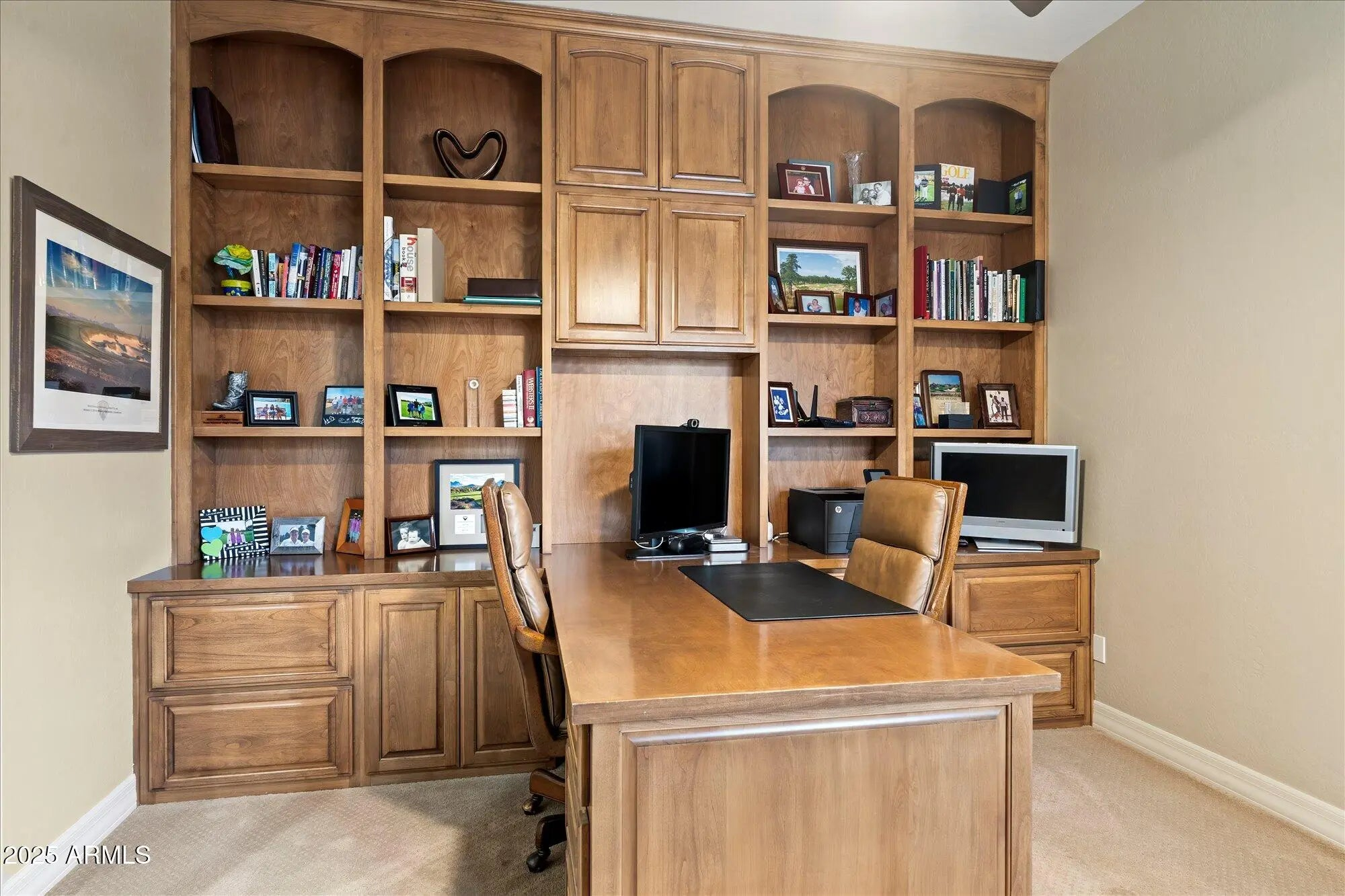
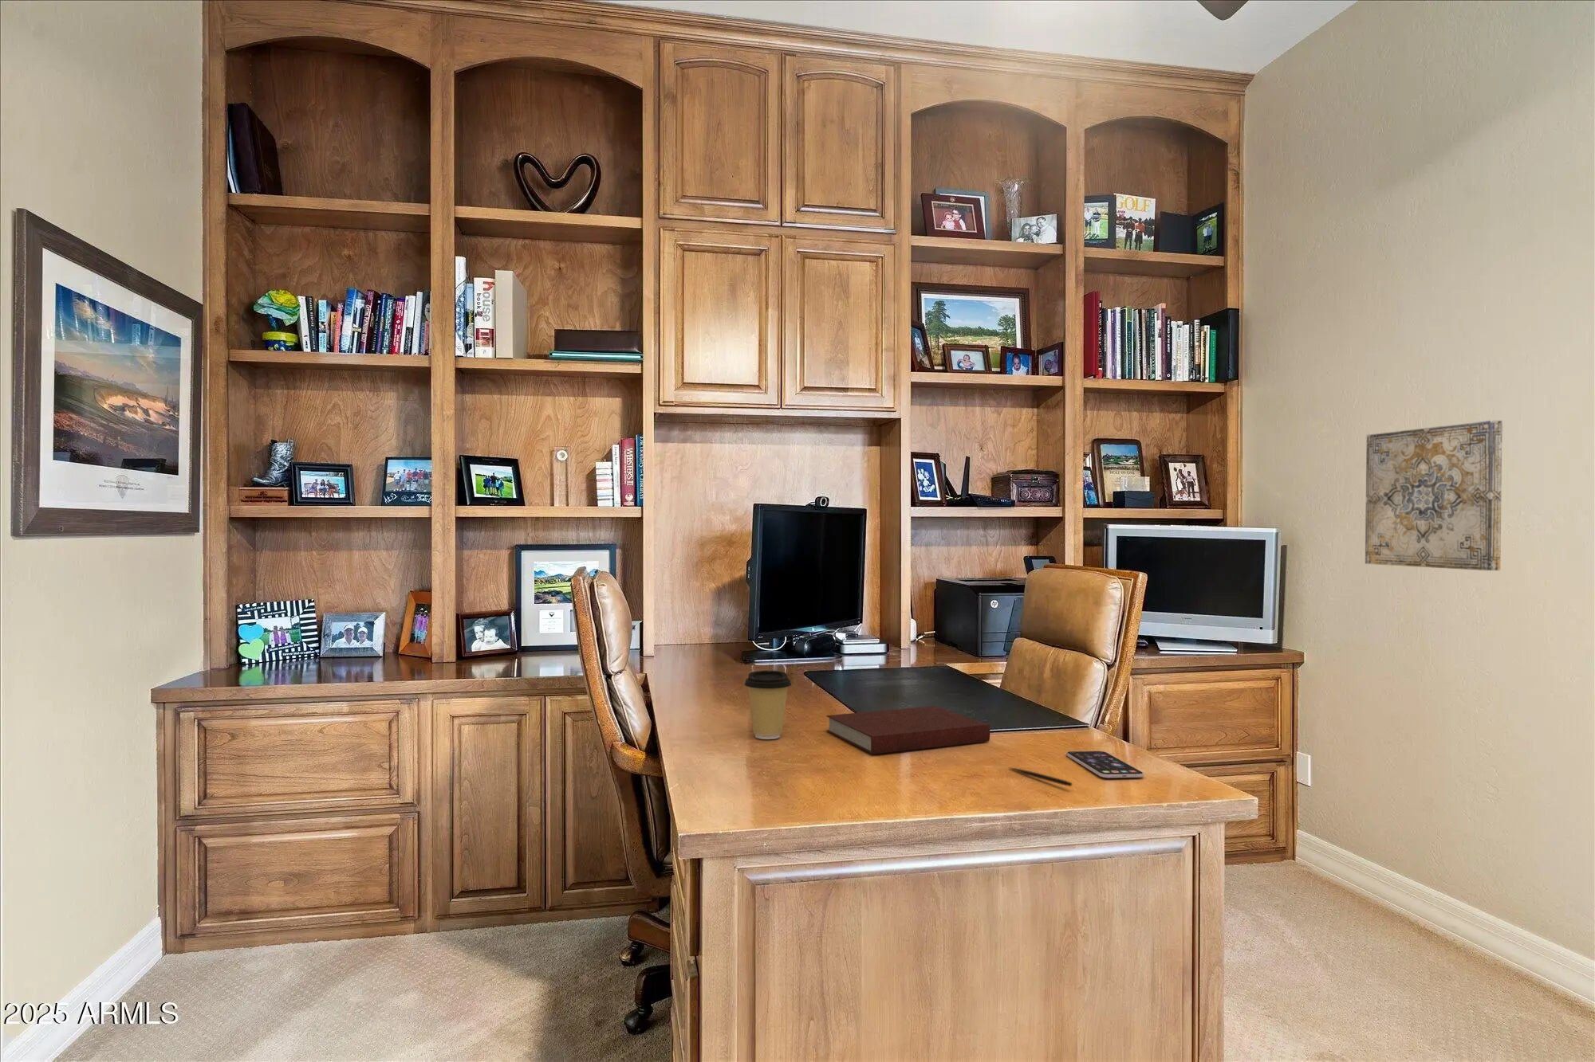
+ smartphone [1065,750,1144,779]
+ pen [1008,767,1073,787]
+ notebook [825,705,990,755]
+ wall art [1365,420,1504,571]
+ coffee cup [744,670,792,740]
